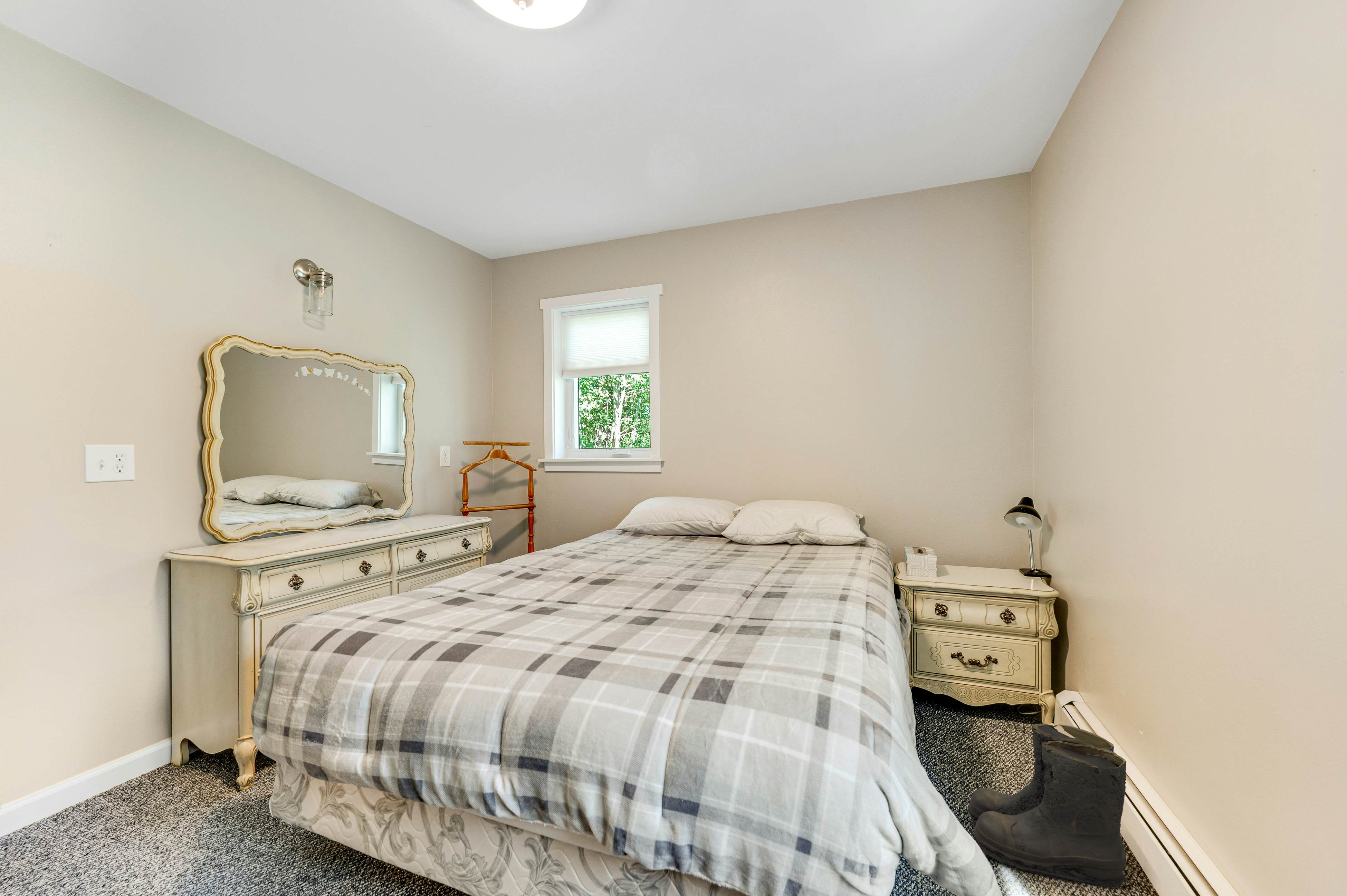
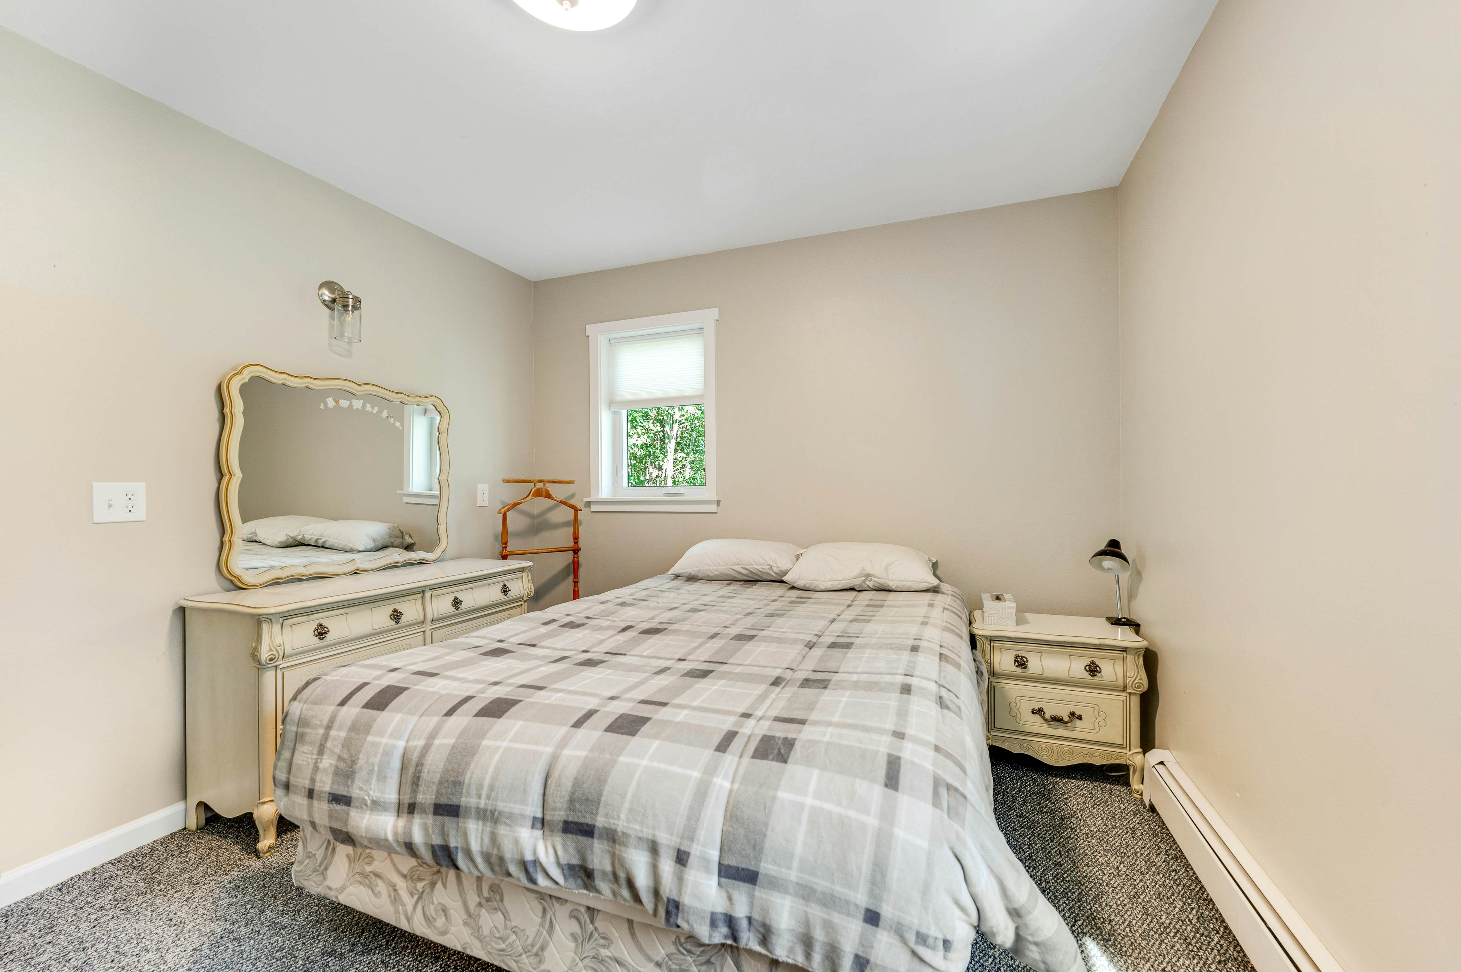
- boots [965,723,1127,890]
